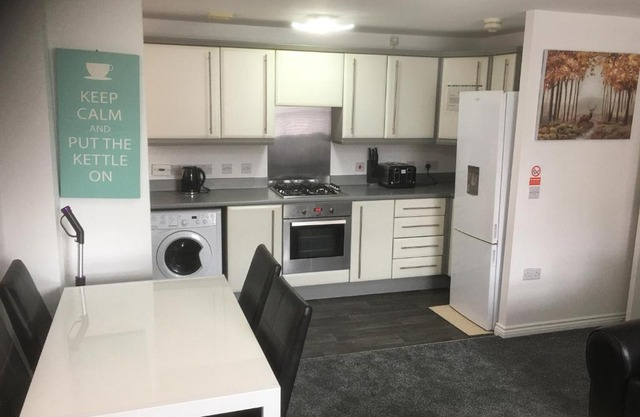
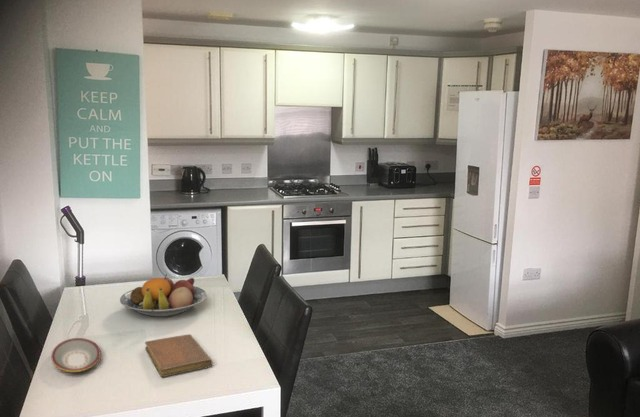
+ plate [51,337,101,373]
+ notebook [144,333,213,378]
+ fruit bowl [119,273,208,318]
